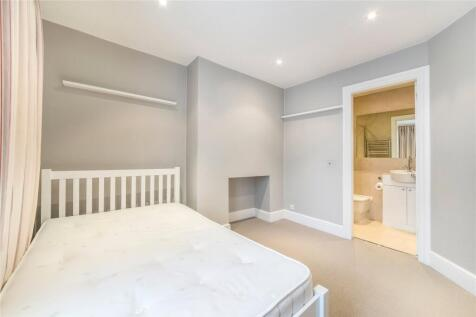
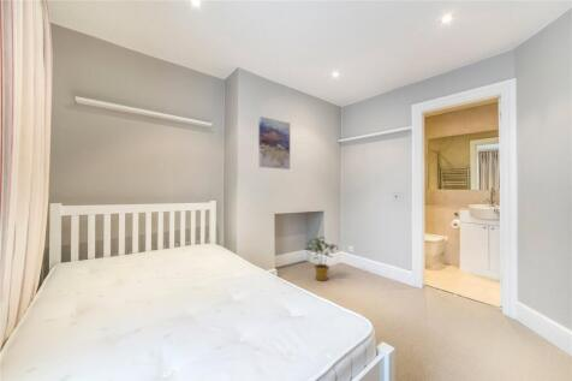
+ wall art [257,115,291,171]
+ house plant [304,236,339,282]
